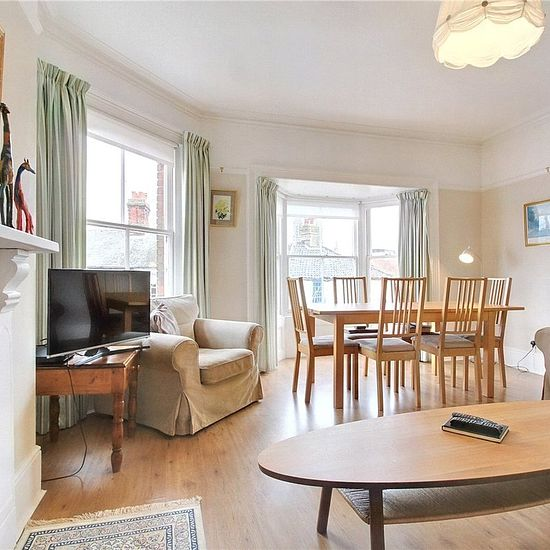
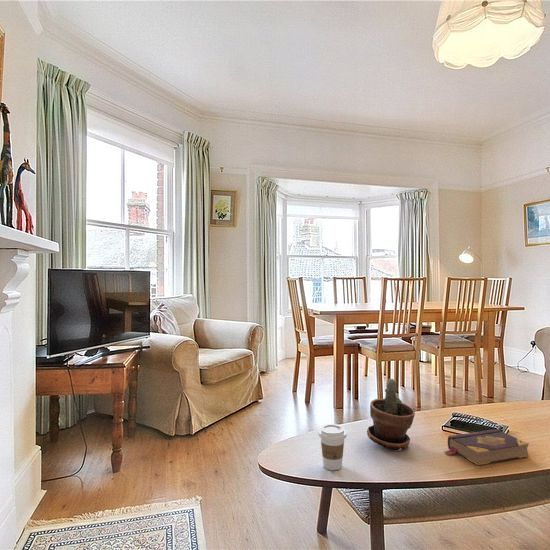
+ book [444,428,530,466]
+ coffee cup [317,423,347,471]
+ potted plant [366,378,416,452]
